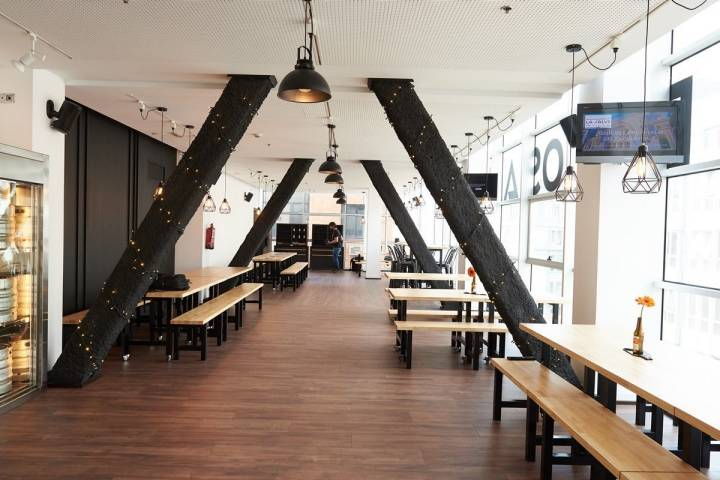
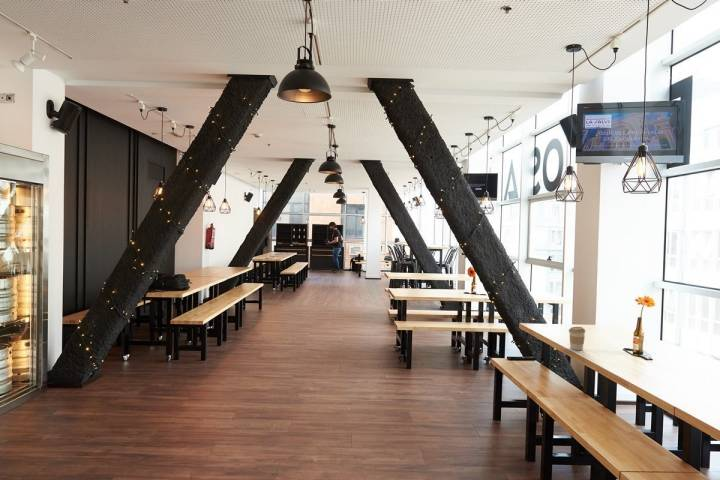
+ coffee cup [568,326,586,351]
